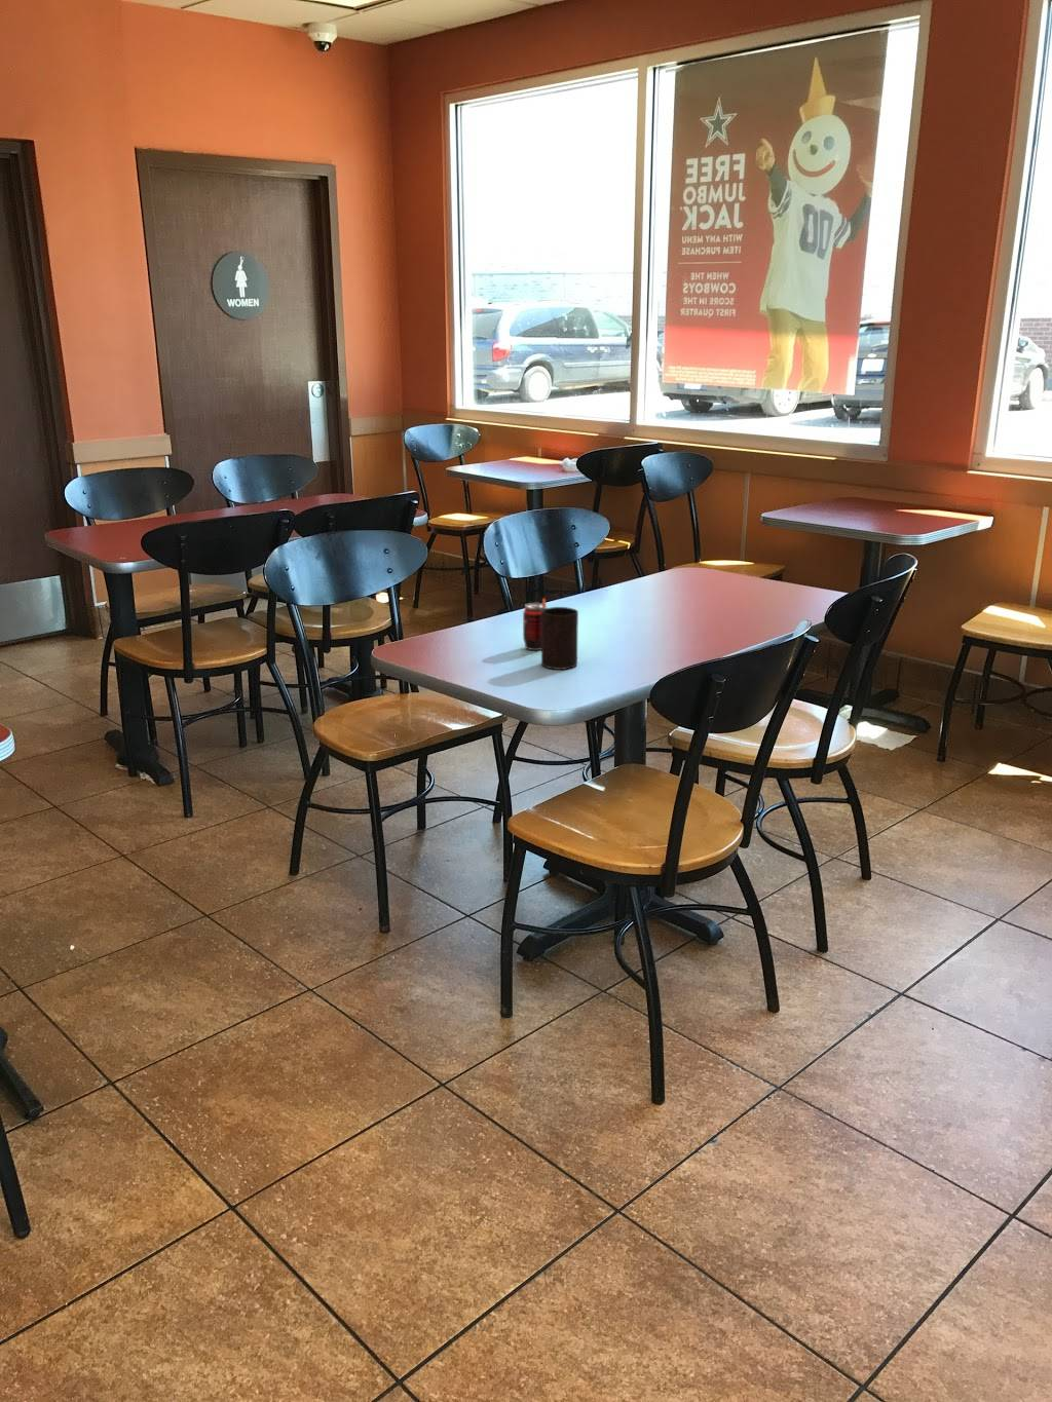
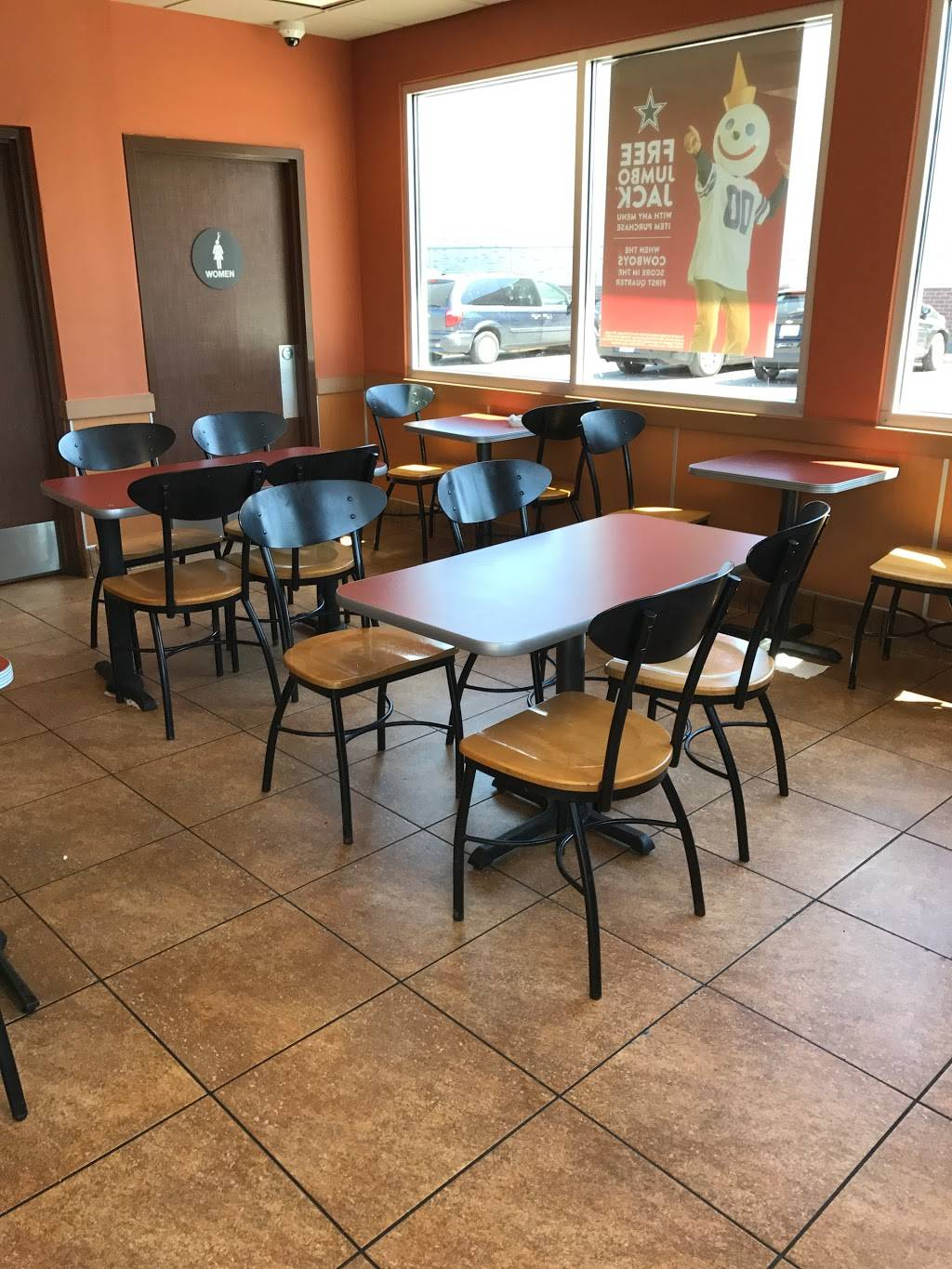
- cup [540,607,579,671]
- beverage can [522,597,548,651]
